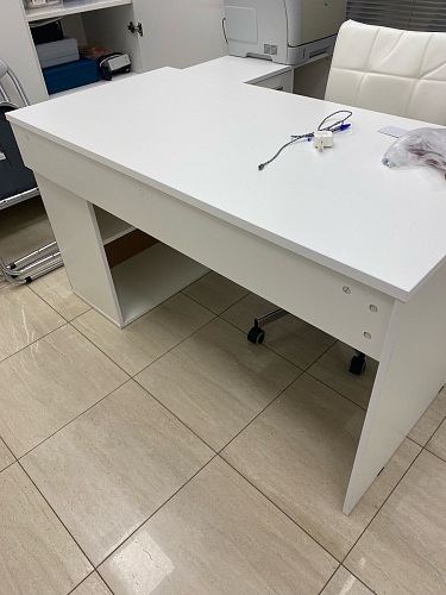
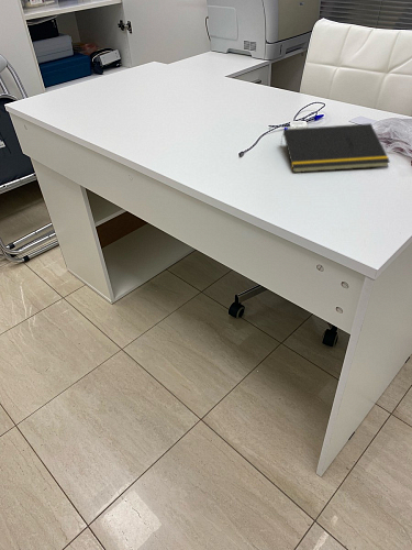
+ notepad [279,122,391,174]
